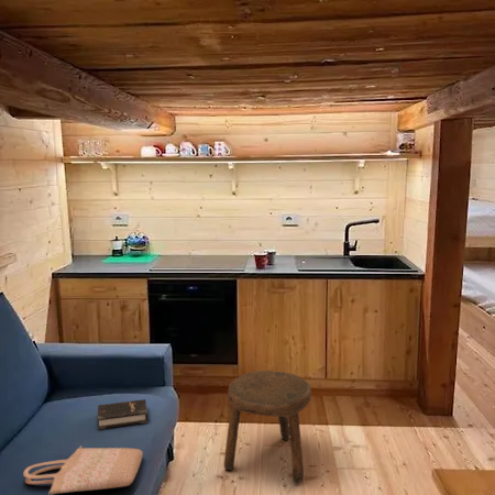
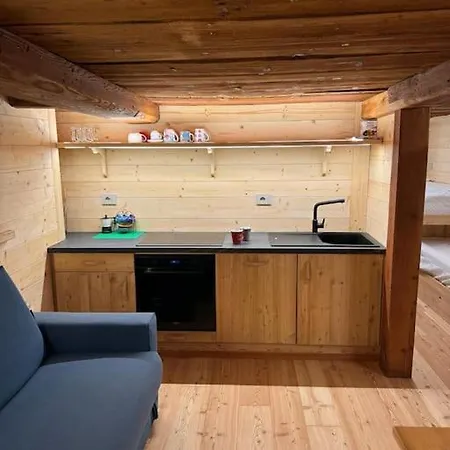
- shopping bag [22,446,144,495]
- stool [223,370,312,484]
- hardback book [96,398,148,430]
